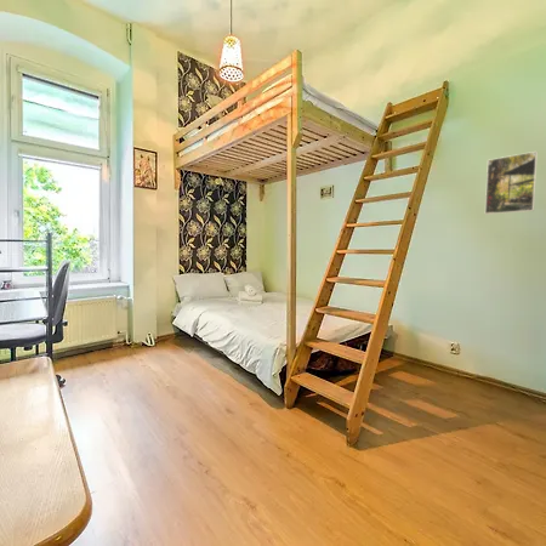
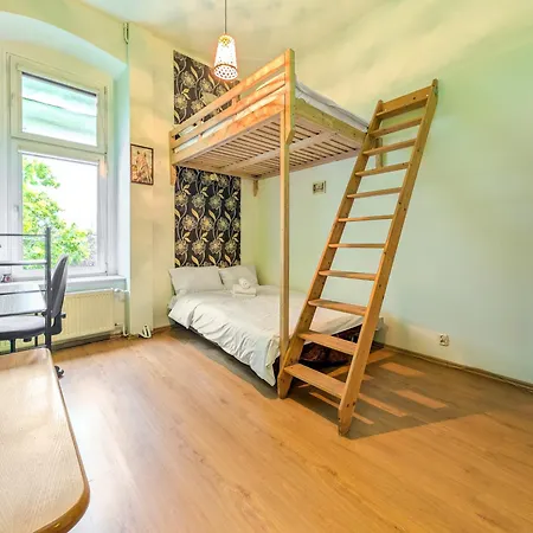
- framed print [484,150,539,216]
